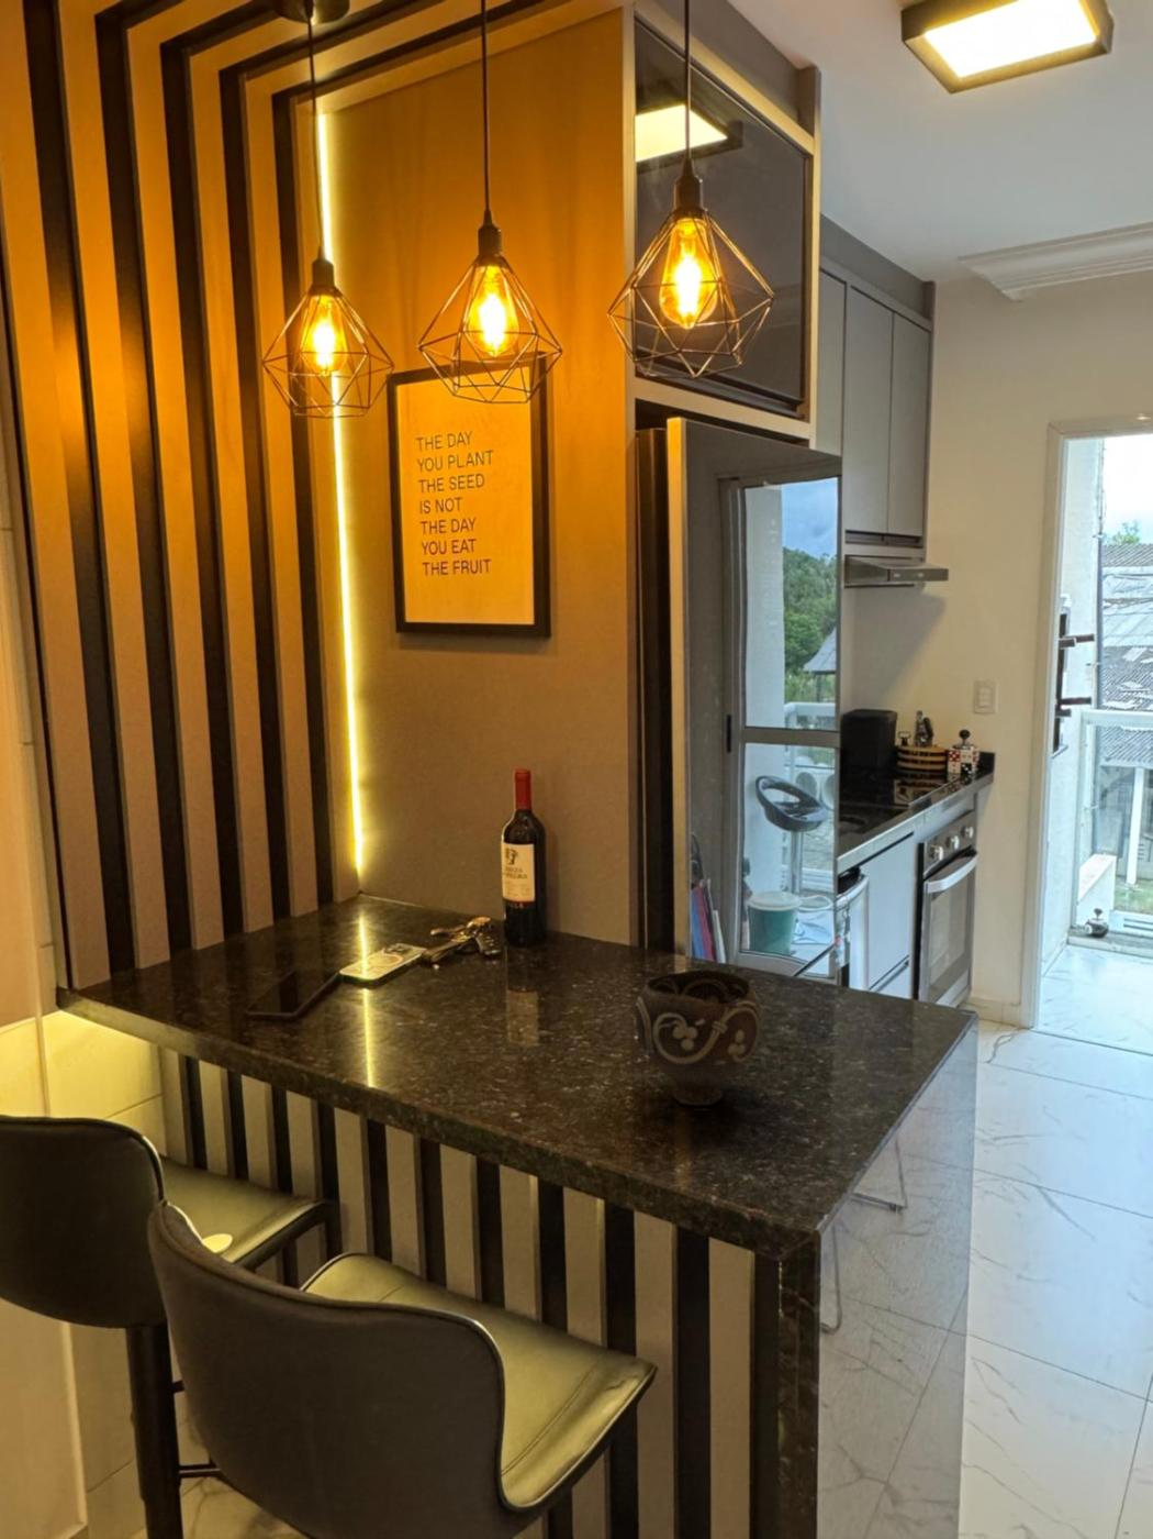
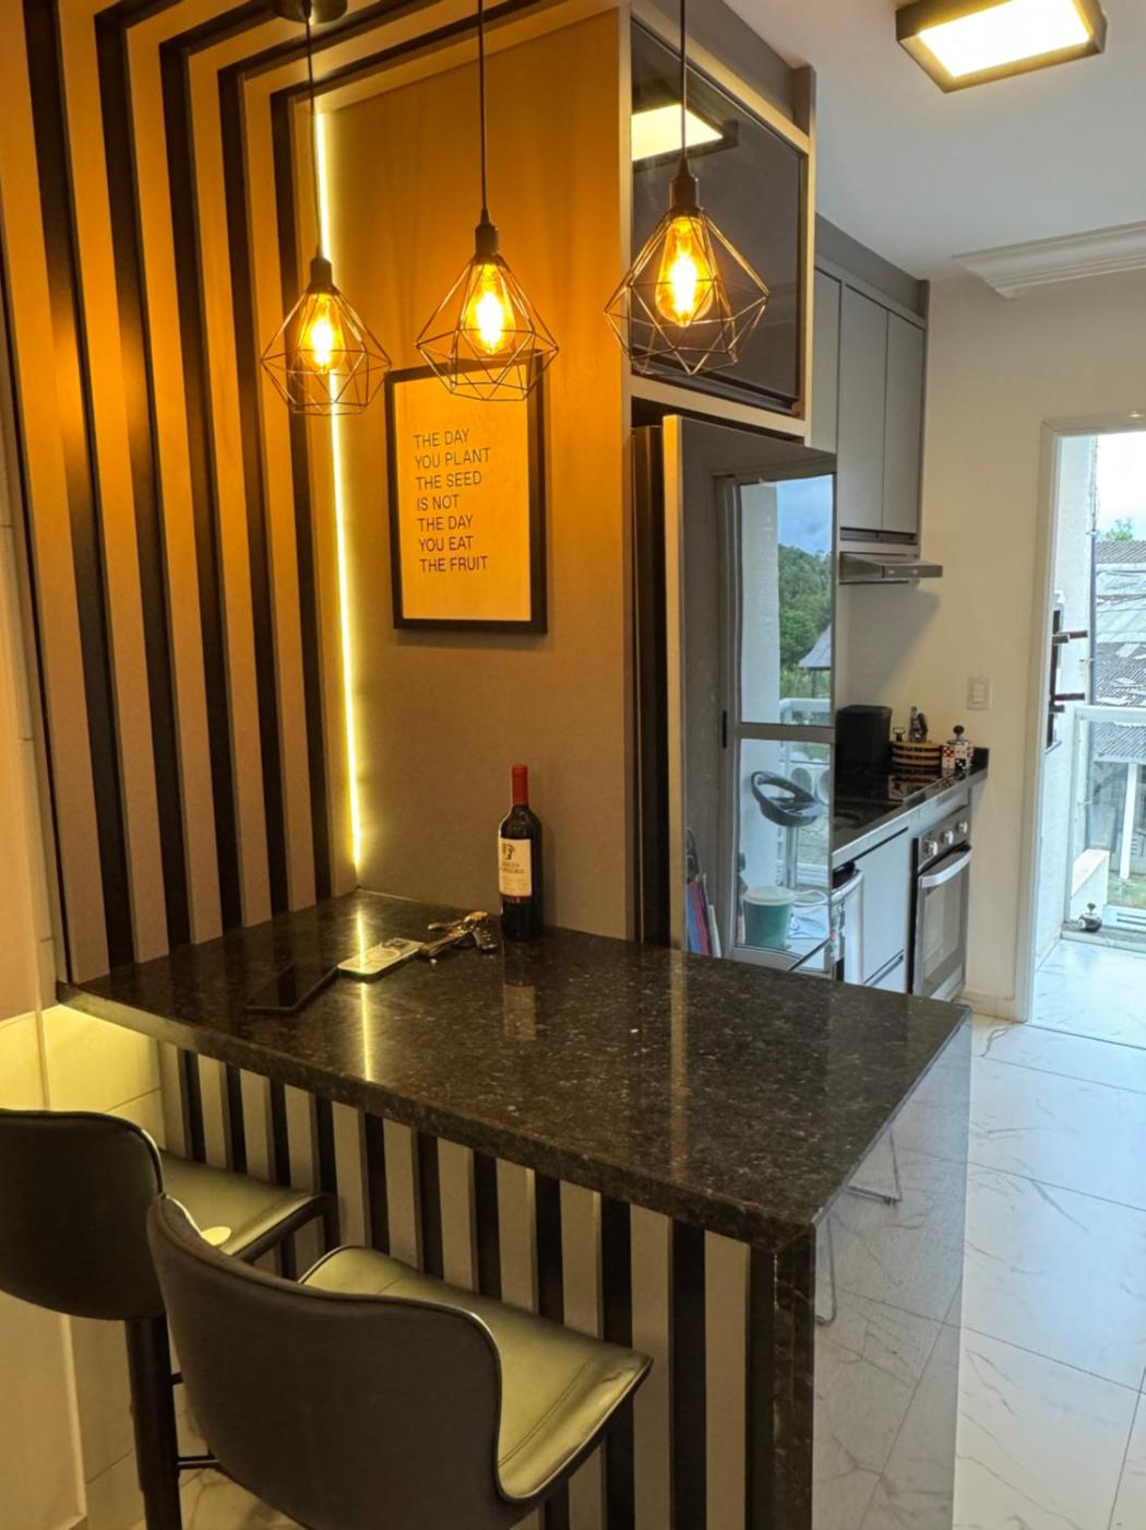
- bowl [632,968,763,1106]
